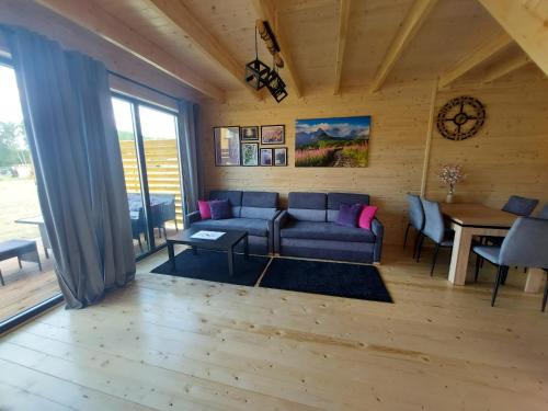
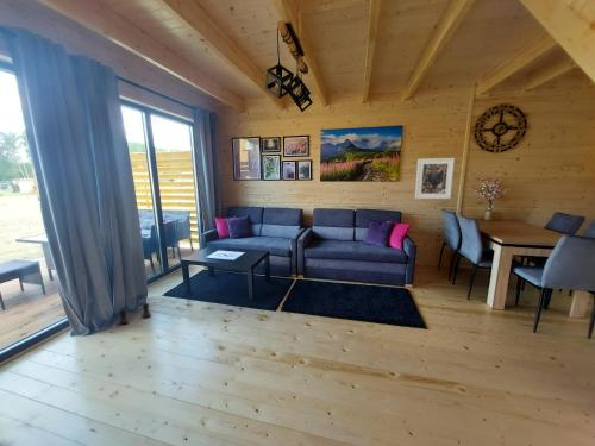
+ boots [118,302,152,326]
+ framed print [414,157,456,200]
